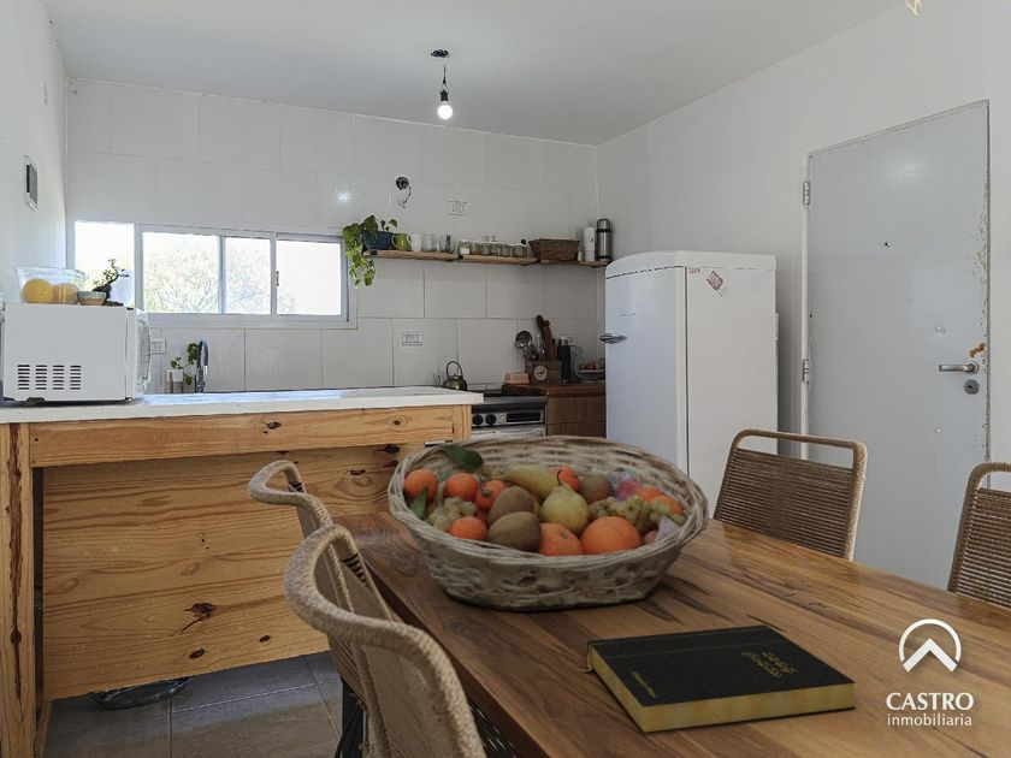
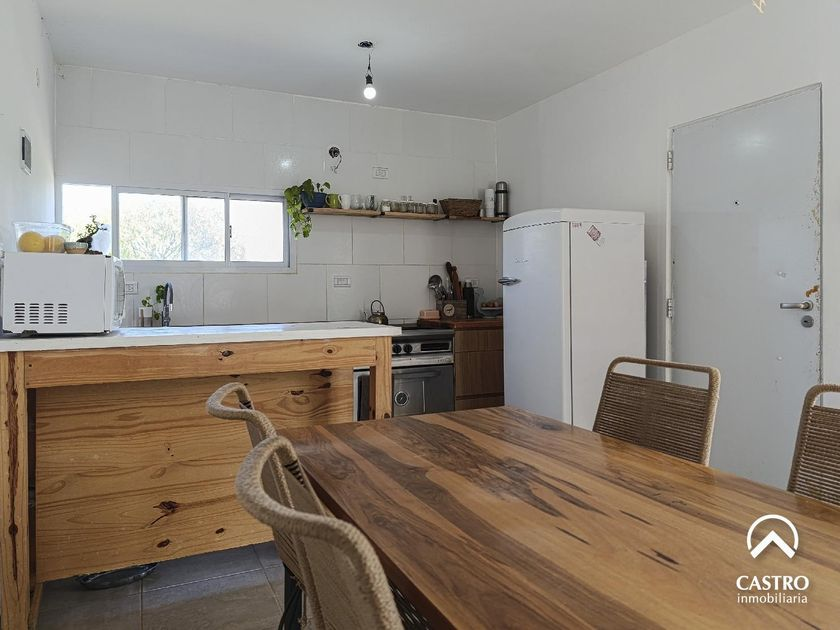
- book [580,623,857,735]
- fruit basket [386,434,710,612]
